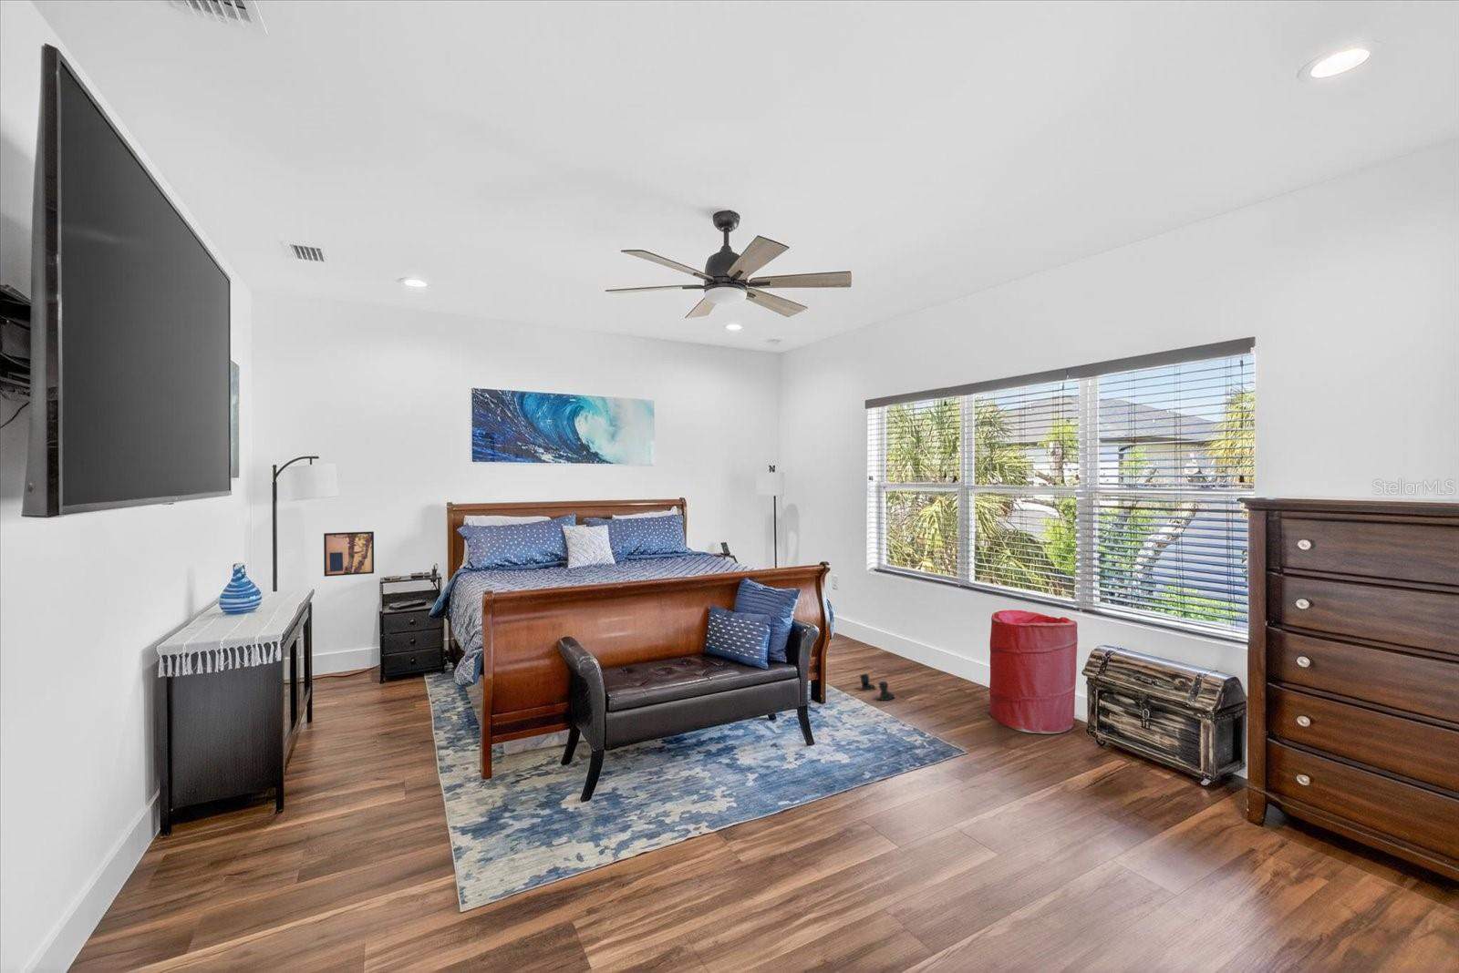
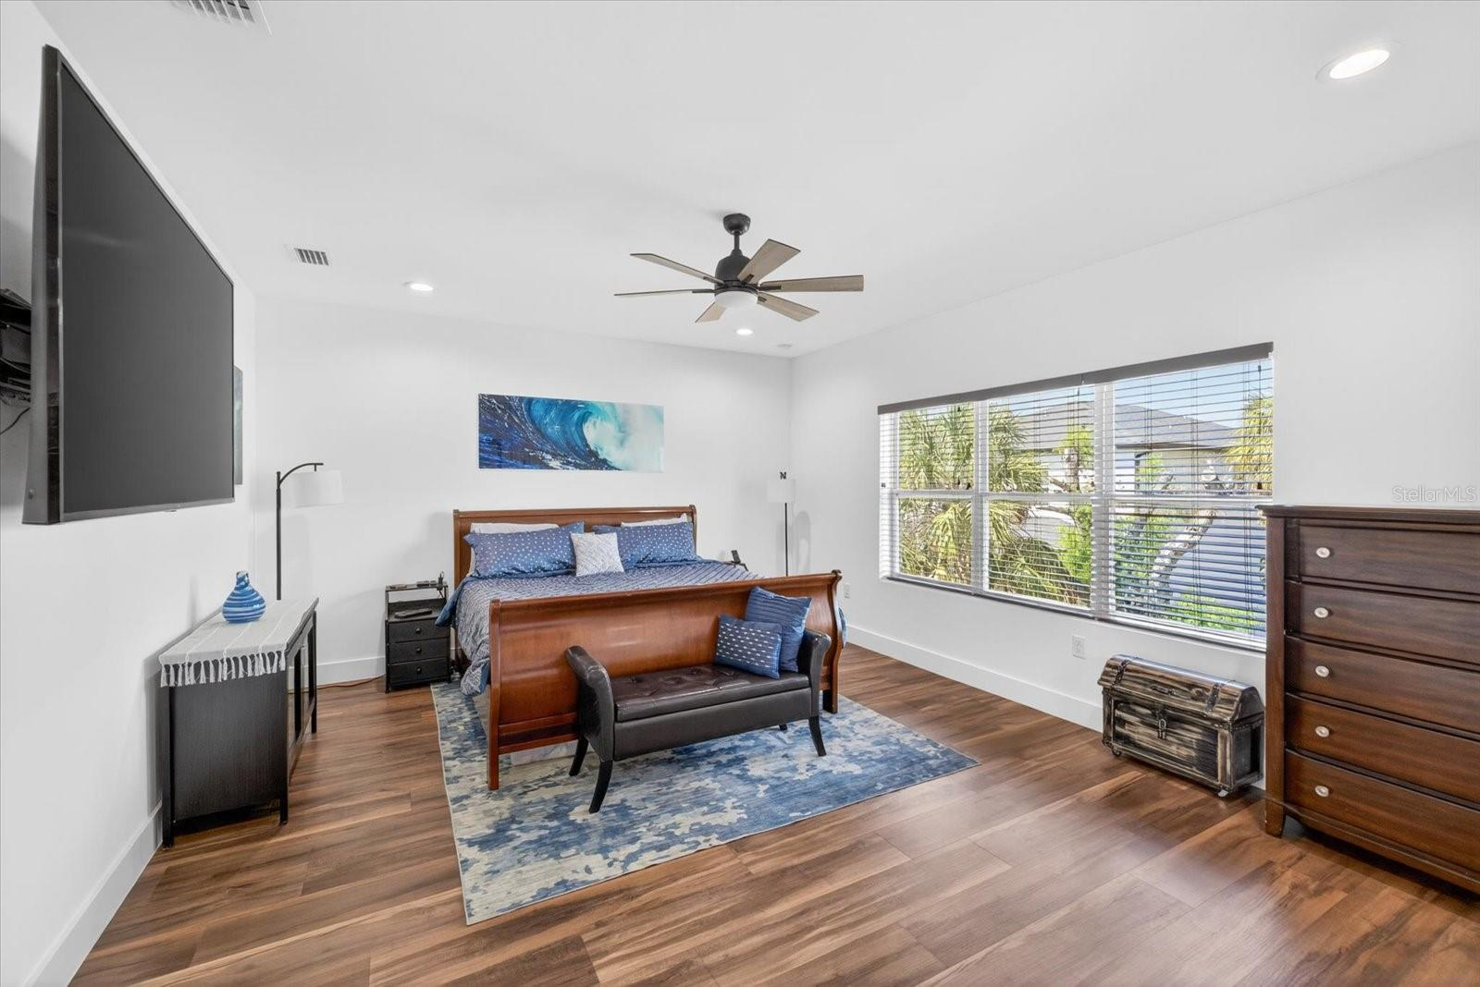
- boots [859,673,896,702]
- wall art [323,530,375,578]
- laundry hamper [989,609,1079,734]
